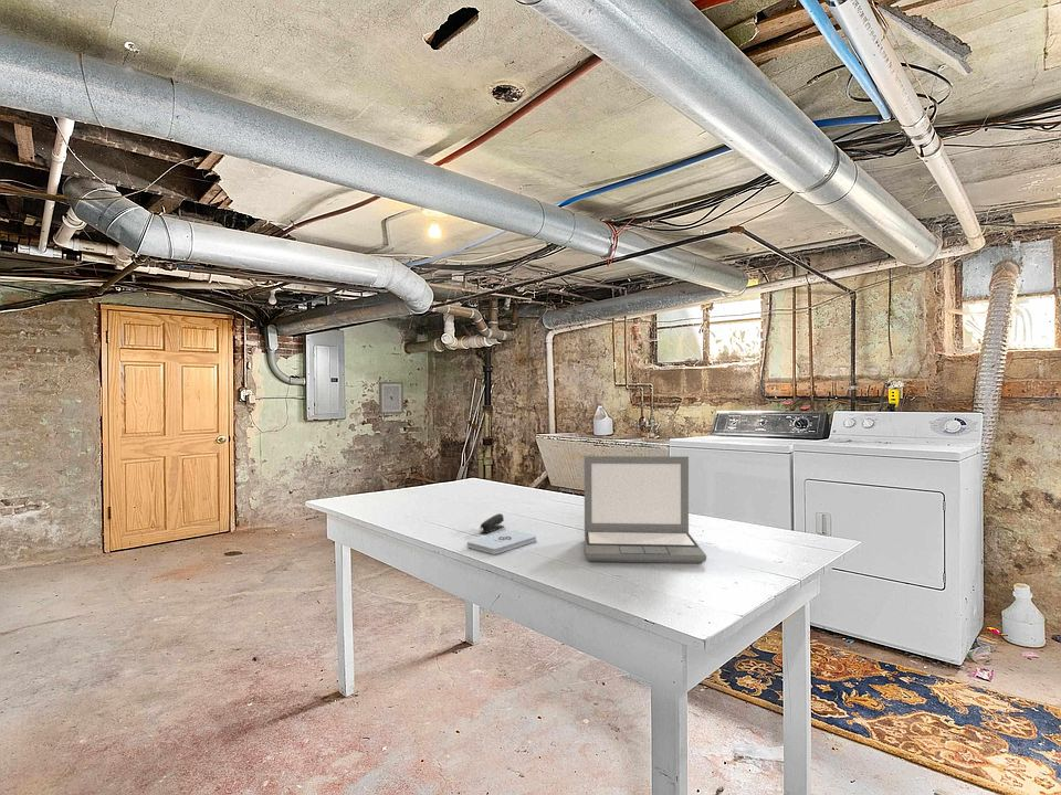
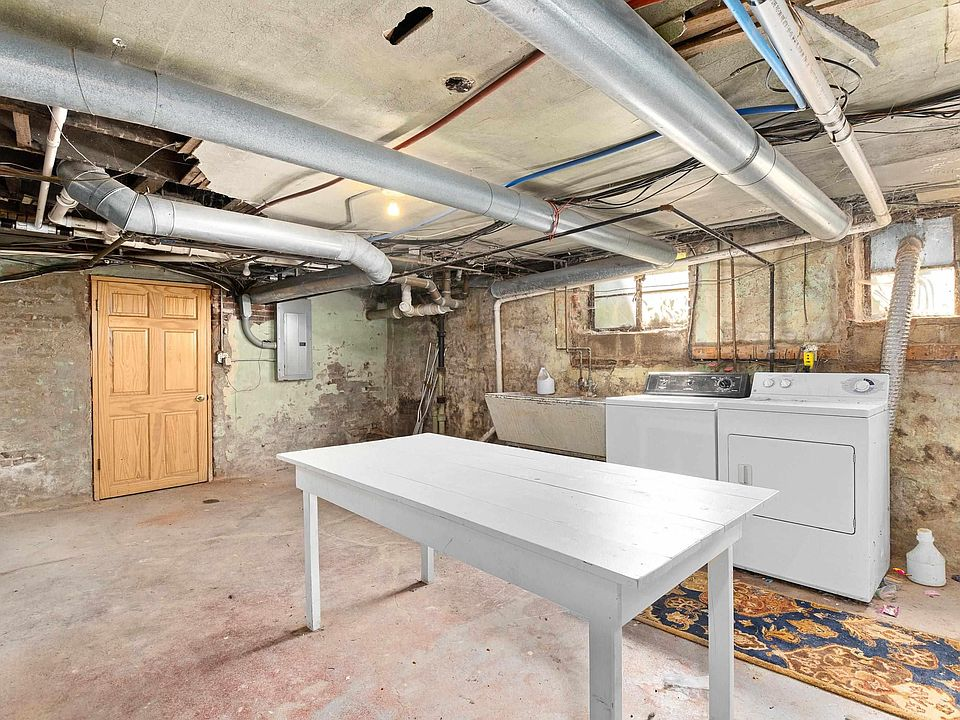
- notepad [466,529,537,555]
- wall art [378,381,405,415]
- laptop [584,455,707,564]
- stapler [479,512,505,534]
